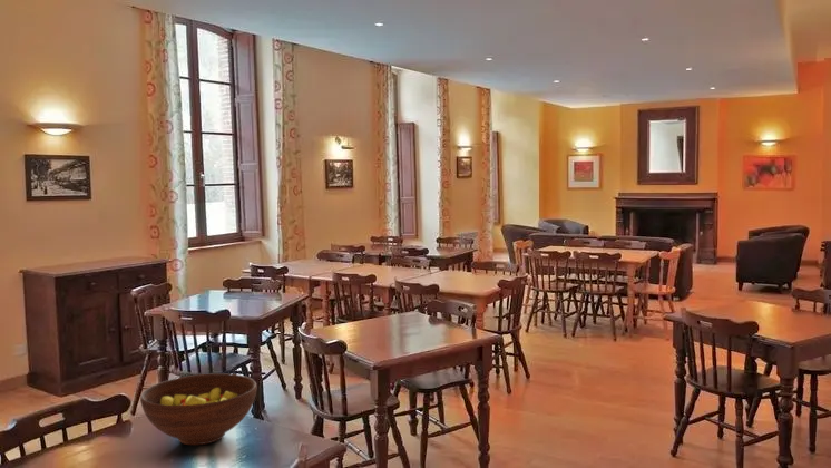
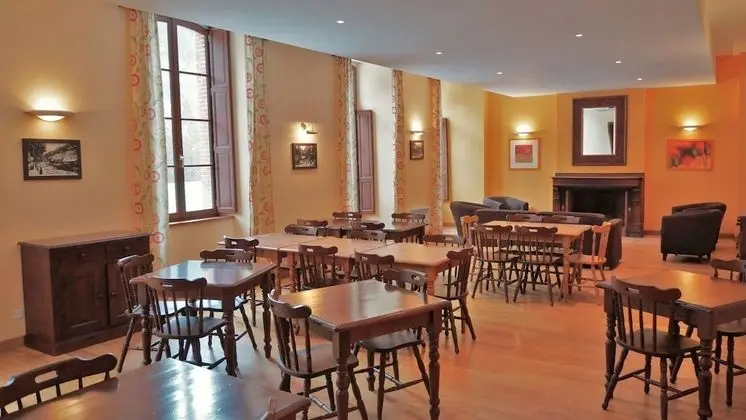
- fruit bowl [139,372,258,446]
